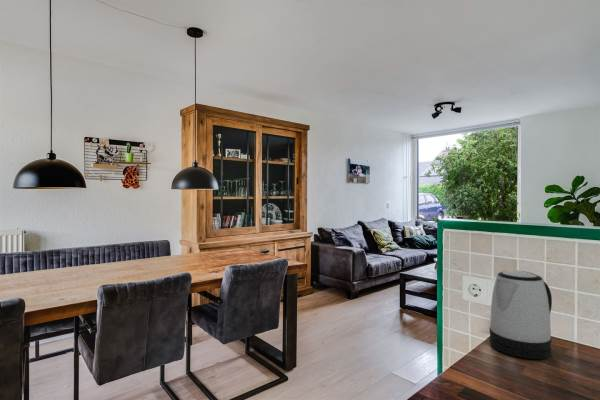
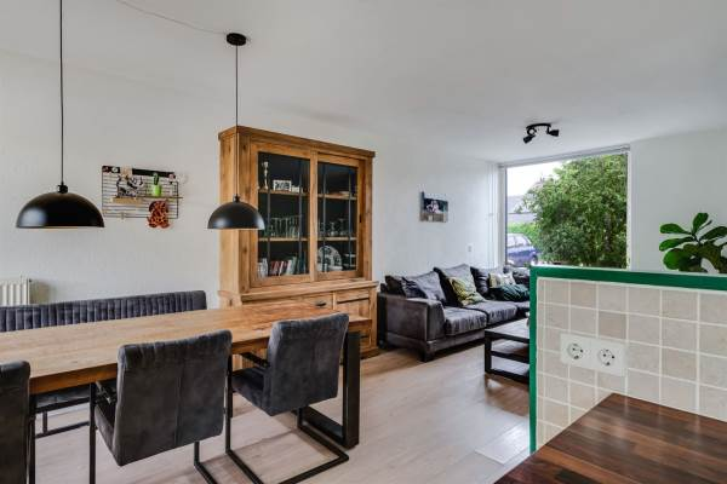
- kettle [489,270,553,360]
